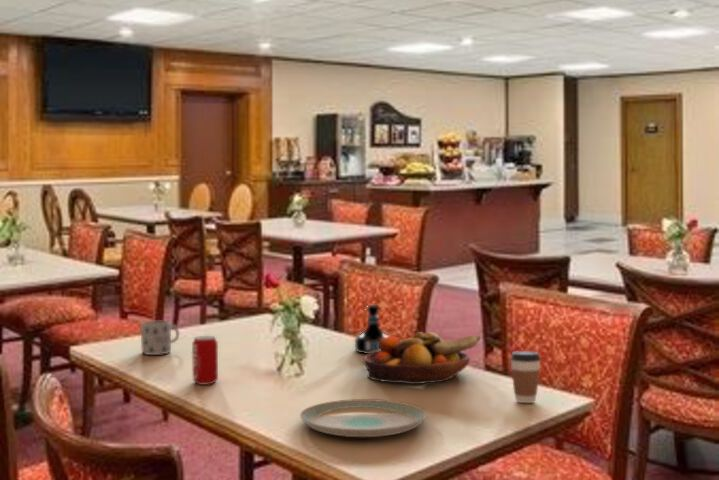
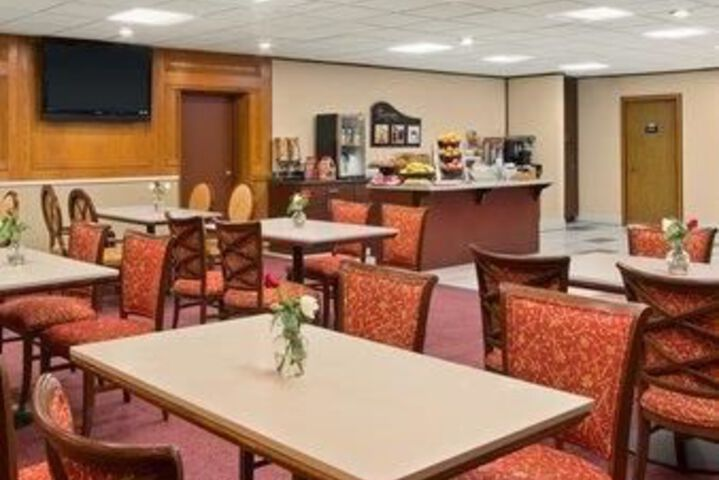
- plate [299,398,428,438]
- fruit bowl [362,331,481,385]
- beverage can [191,335,219,386]
- coffee cup [509,350,542,404]
- mug [140,320,180,356]
- tequila bottle [354,304,390,355]
